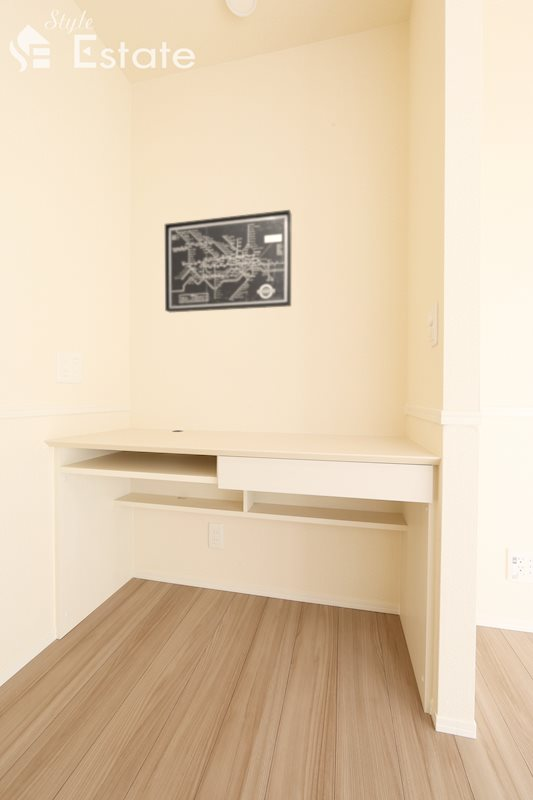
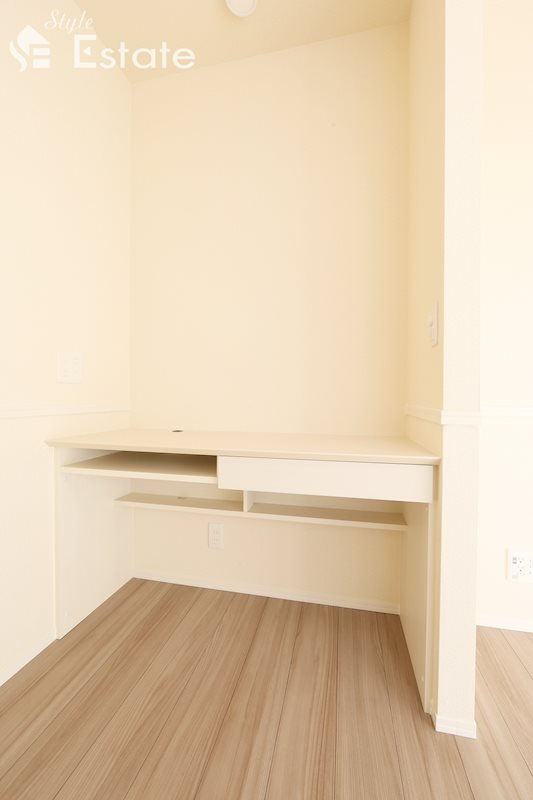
- wall art [164,209,292,313]
